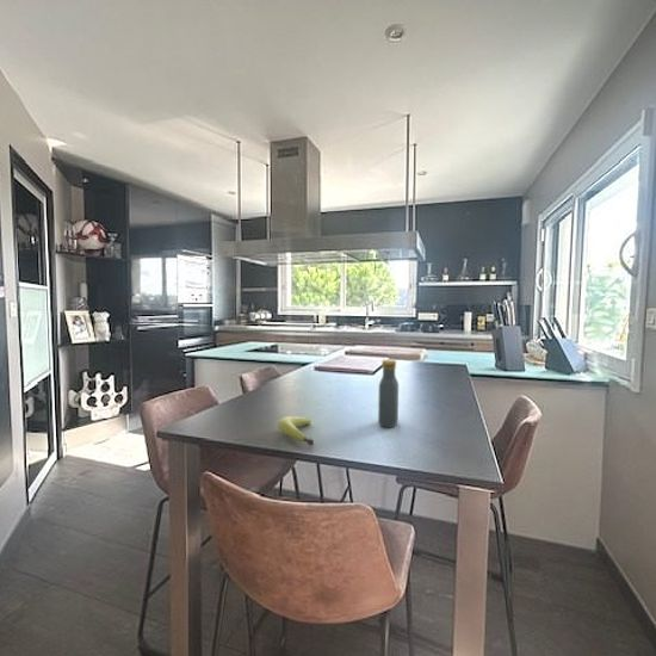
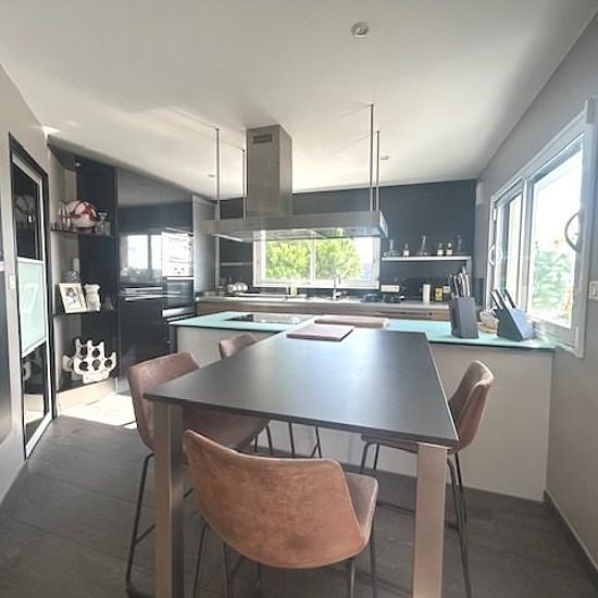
- vodka [377,358,400,428]
- banana [276,415,315,446]
